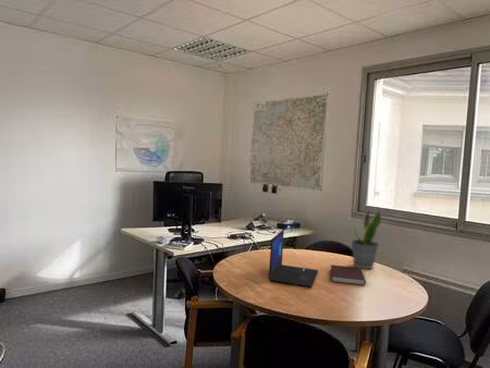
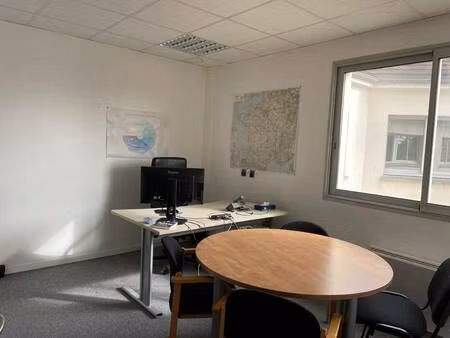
- potted plant [351,208,382,270]
- laptop [268,229,319,289]
- notebook [329,263,367,286]
